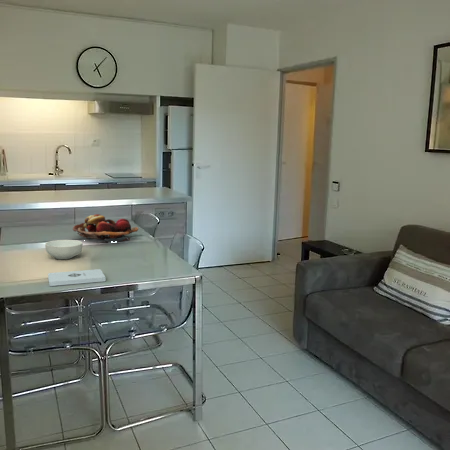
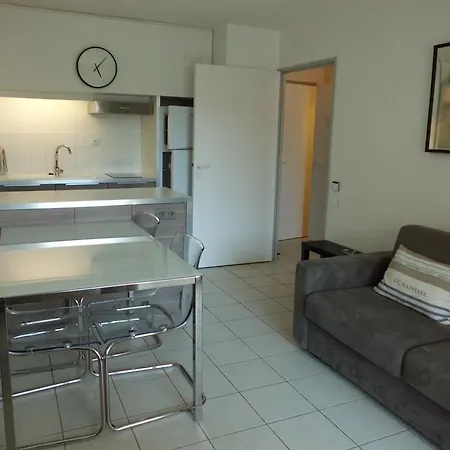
- cereal bowl [44,239,83,260]
- fruit basket [72,213,139,244]
- notepad [47,268,106,287]
